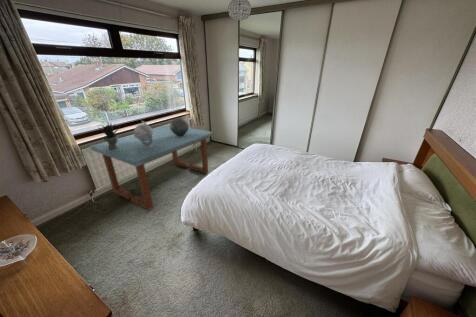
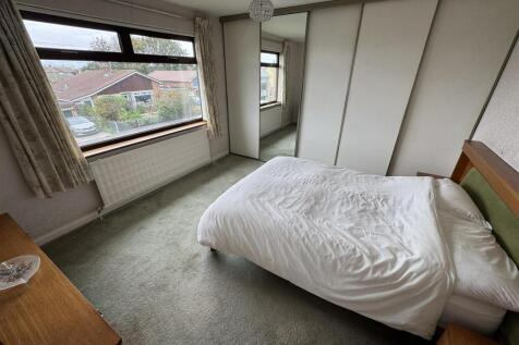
- potted plant [98,121,121,150]
- decorative globe [133,120,154,149]
- ceramic pot [170,116,190,136]
- bench [89,124,215,211]
